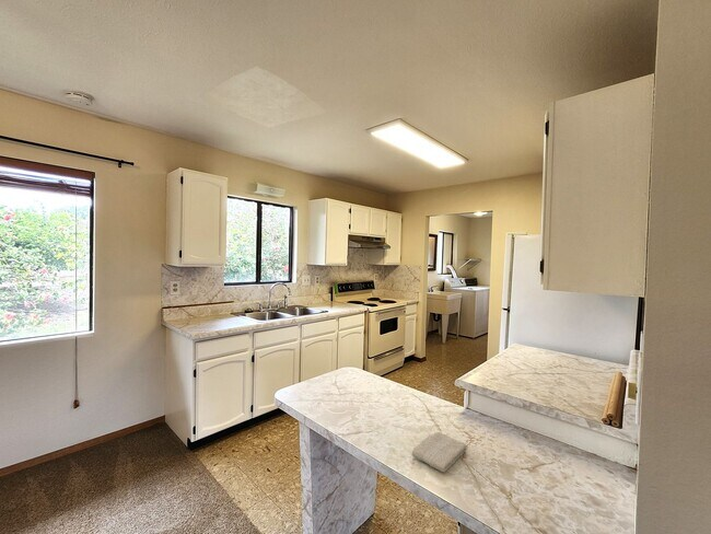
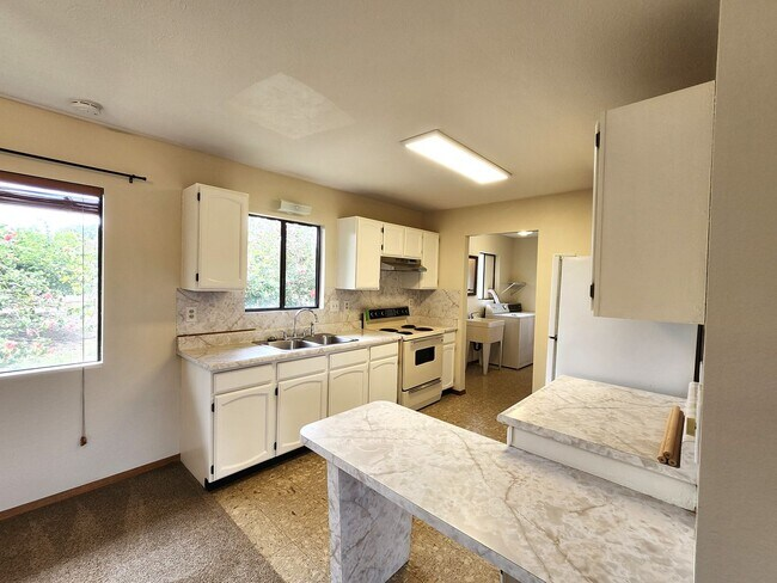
- washcloth [410,431,468,473]
